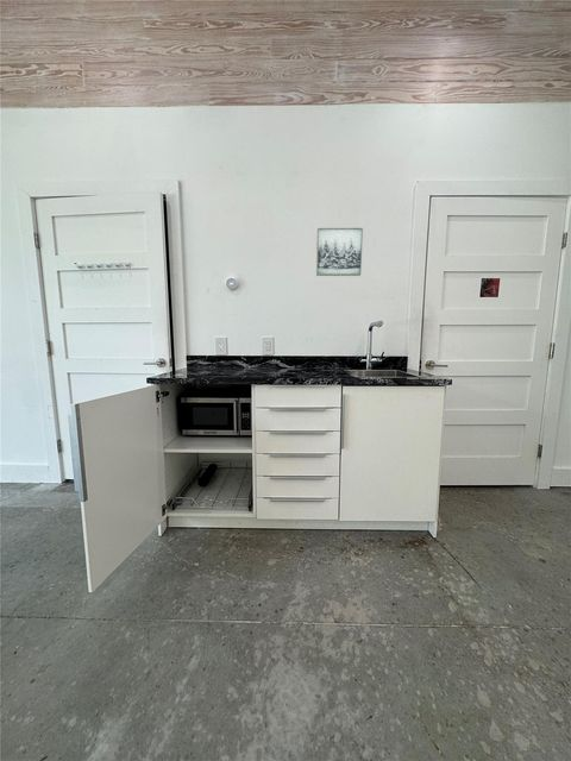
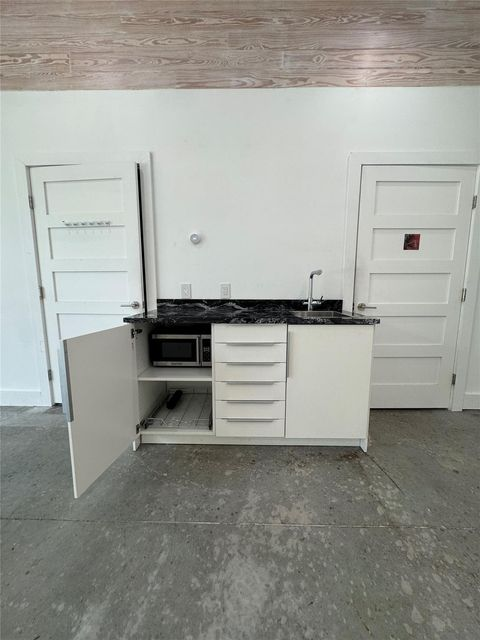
- wall art [315,227,364,277]
